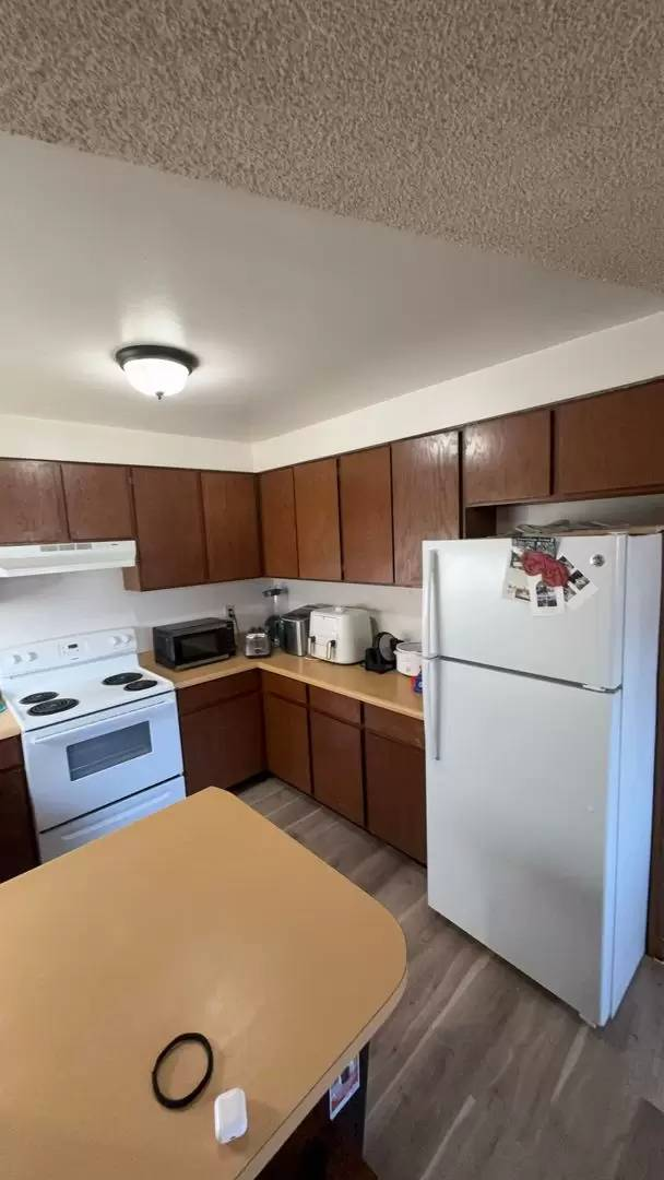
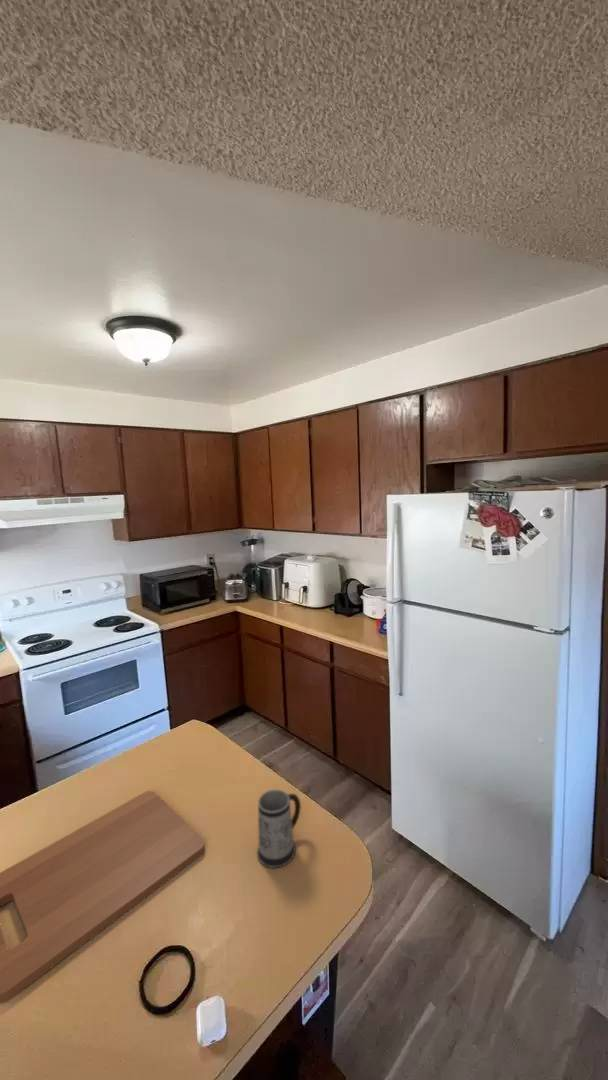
+ cutting board [0,790,206,1005]
+ mug [256,789,302,869]
